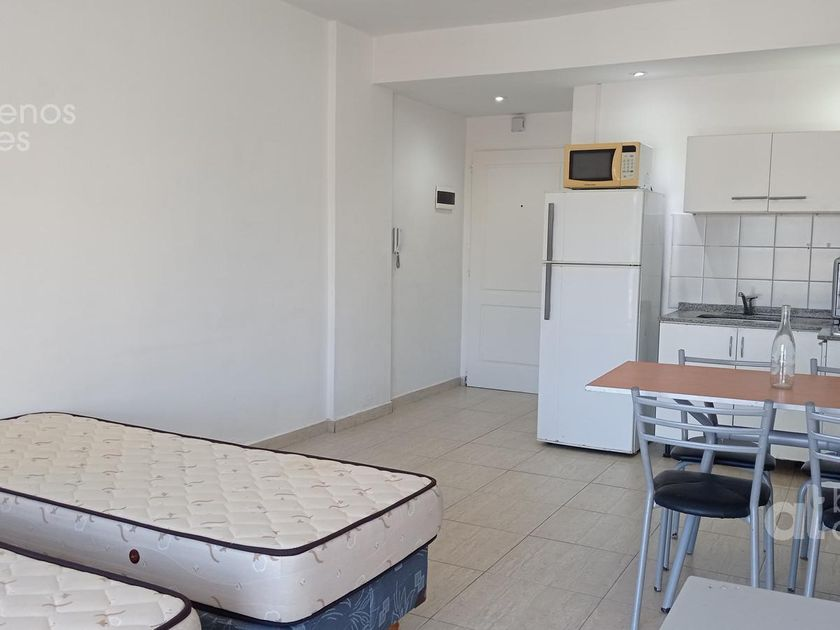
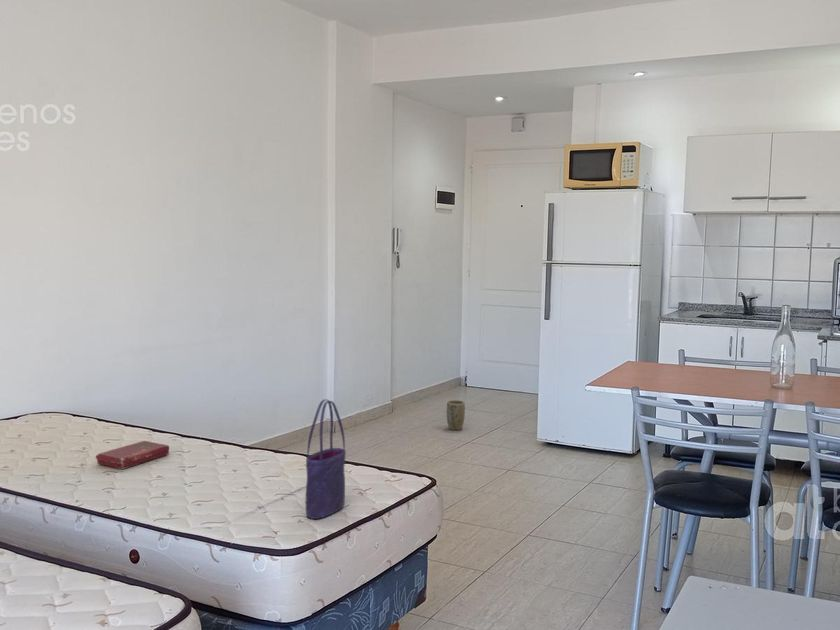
+ plant pot [446,399,466,431]
+ tote bag [305,398,347,520]
+ book [95,440,170,470]
